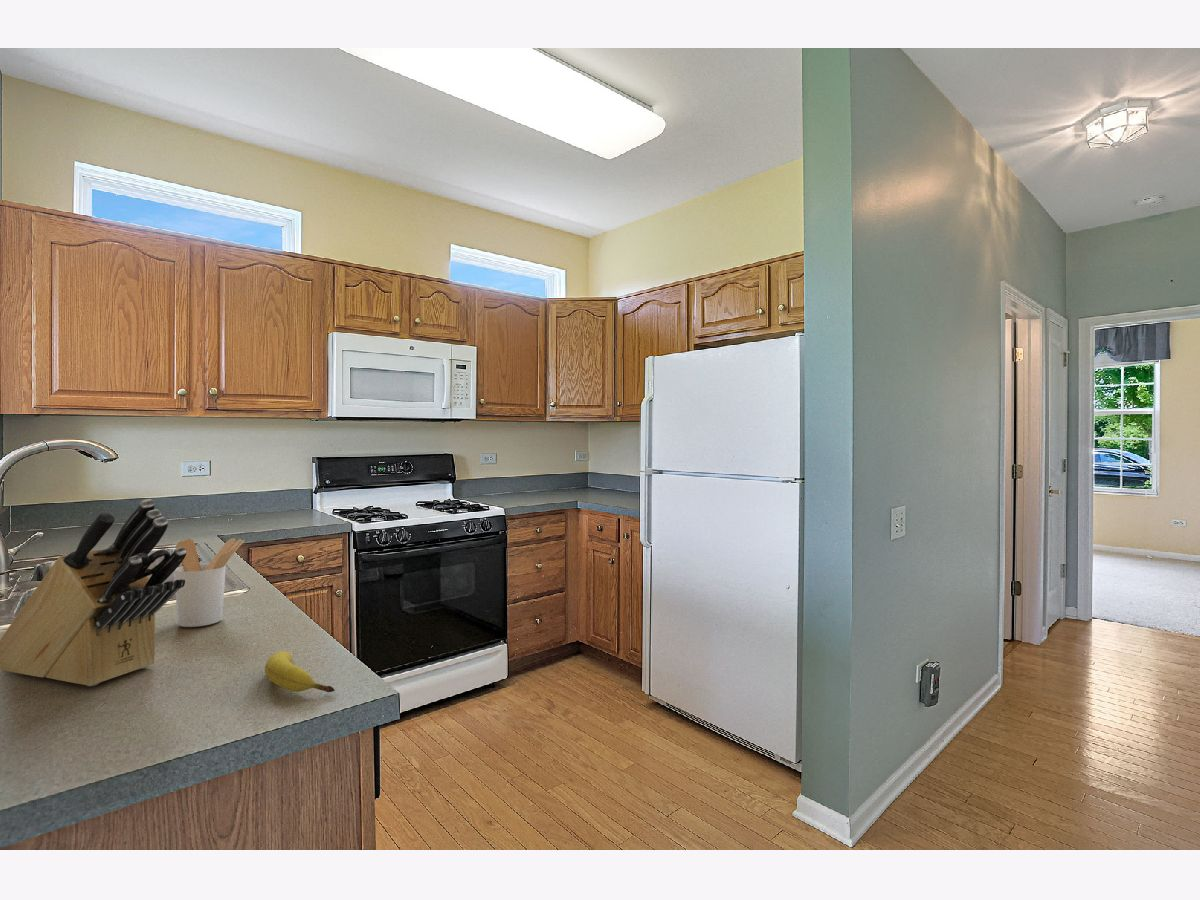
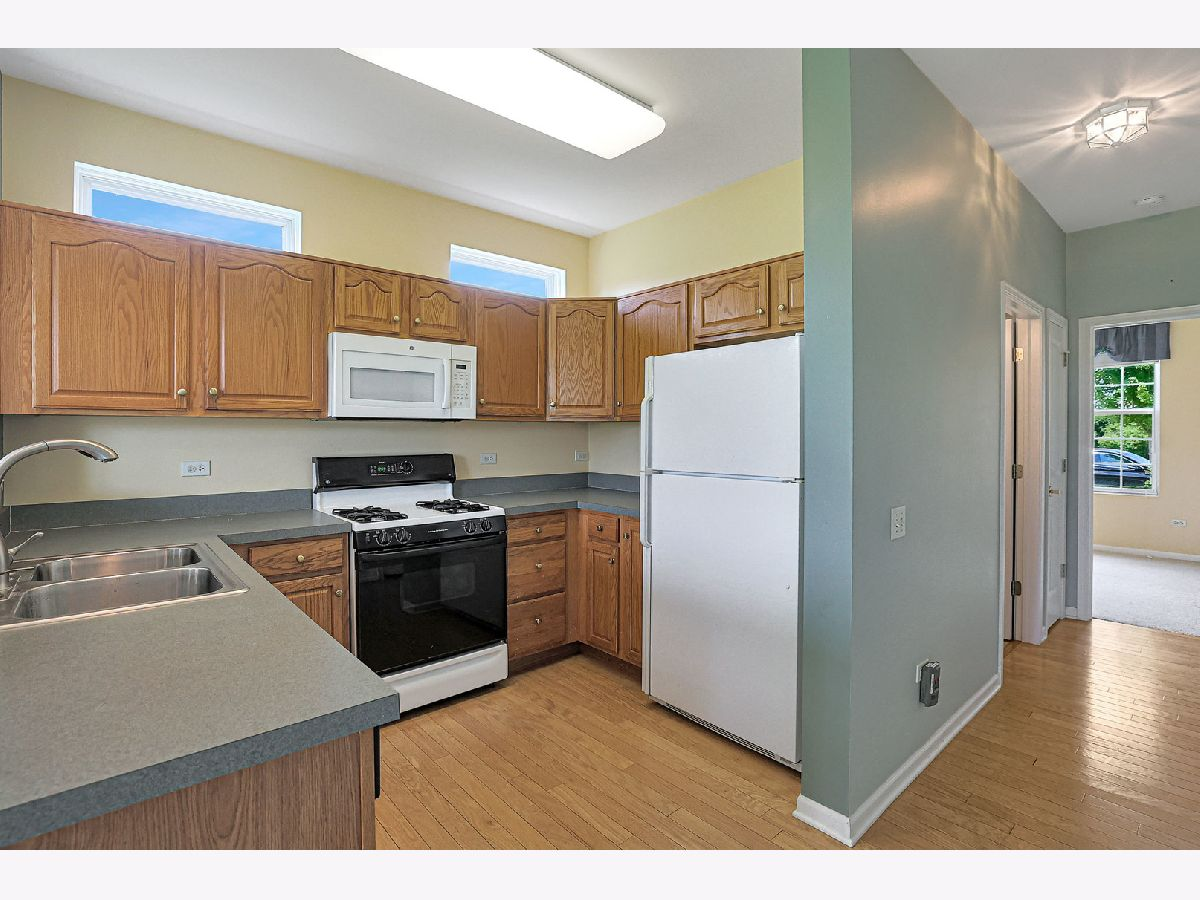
- fruit [264,650,336,693]
- knife block [0,498,187,687]
- utensil holder [173,537,245,628]
